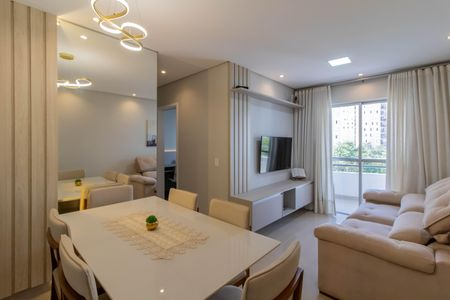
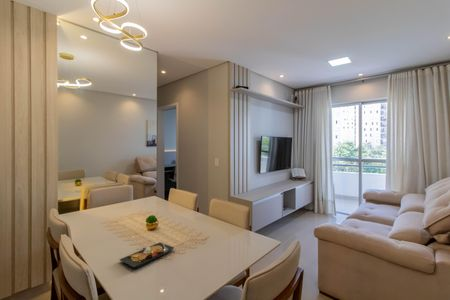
+ plate [118,241,175,269]
